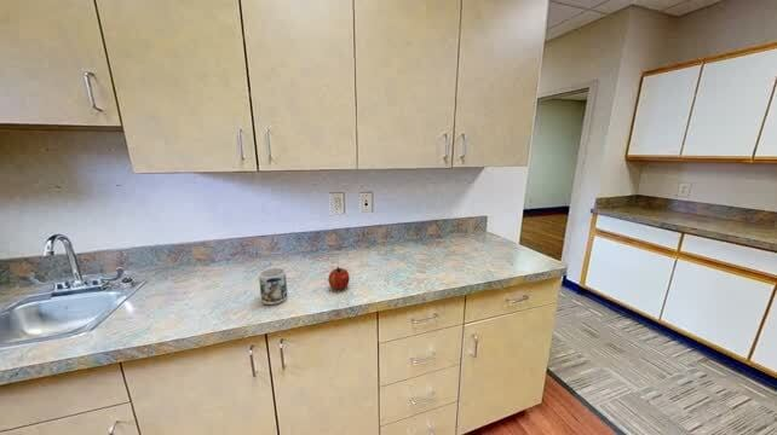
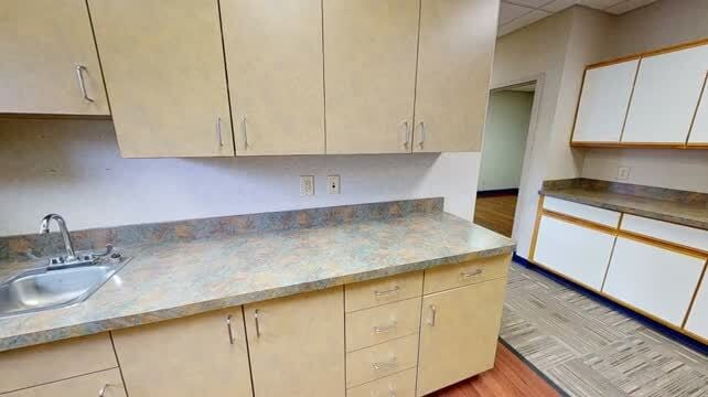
- fruit [327,266,351,291]
- mug [258,267,288,306]
